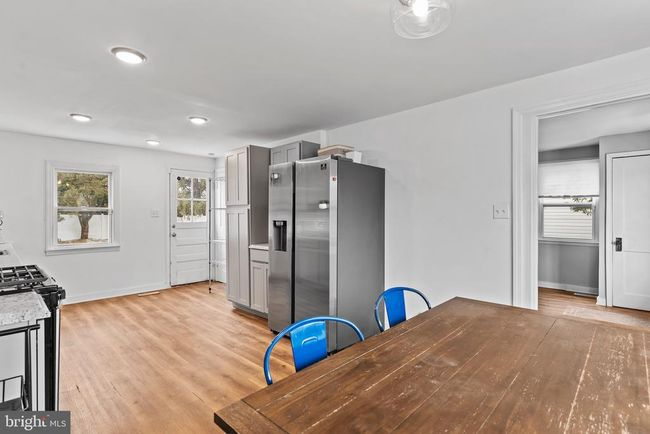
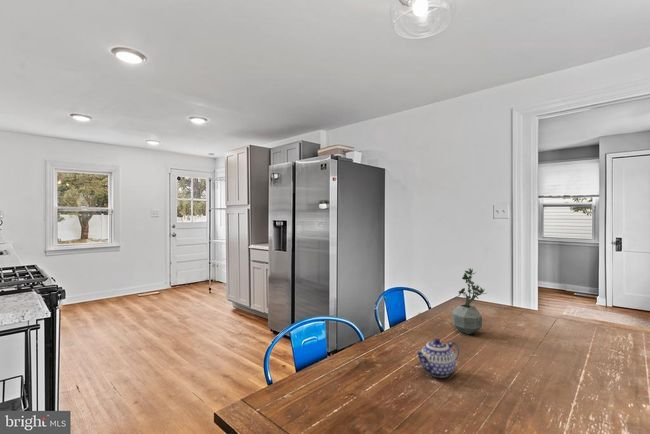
+ potted plant [451,267,487,335]
+ teapot [414,338,460,379]
